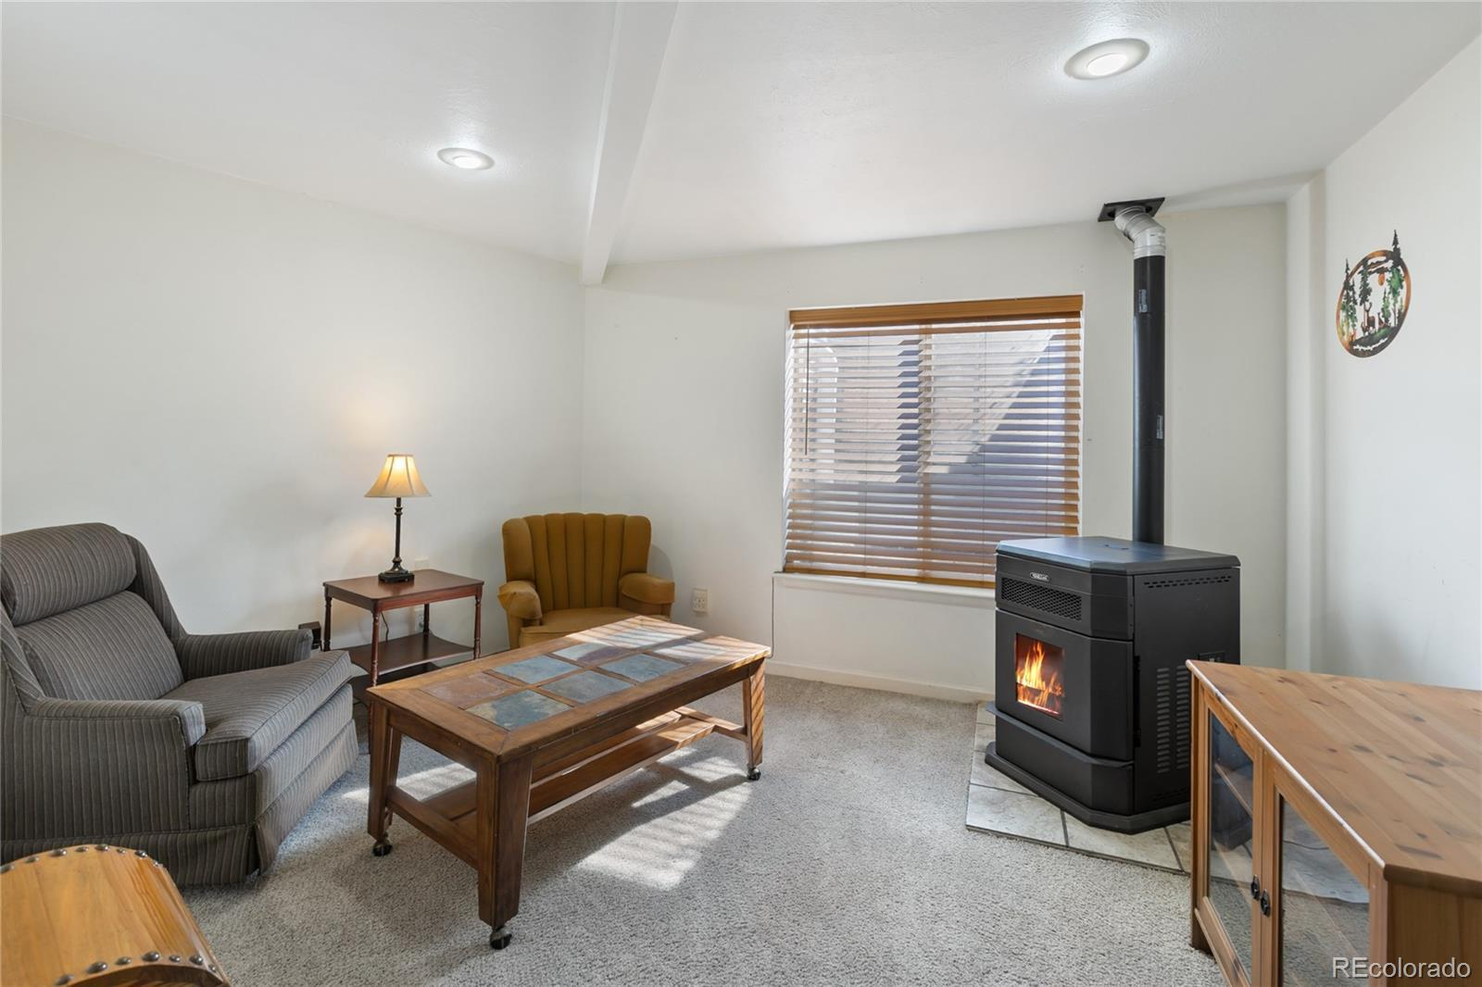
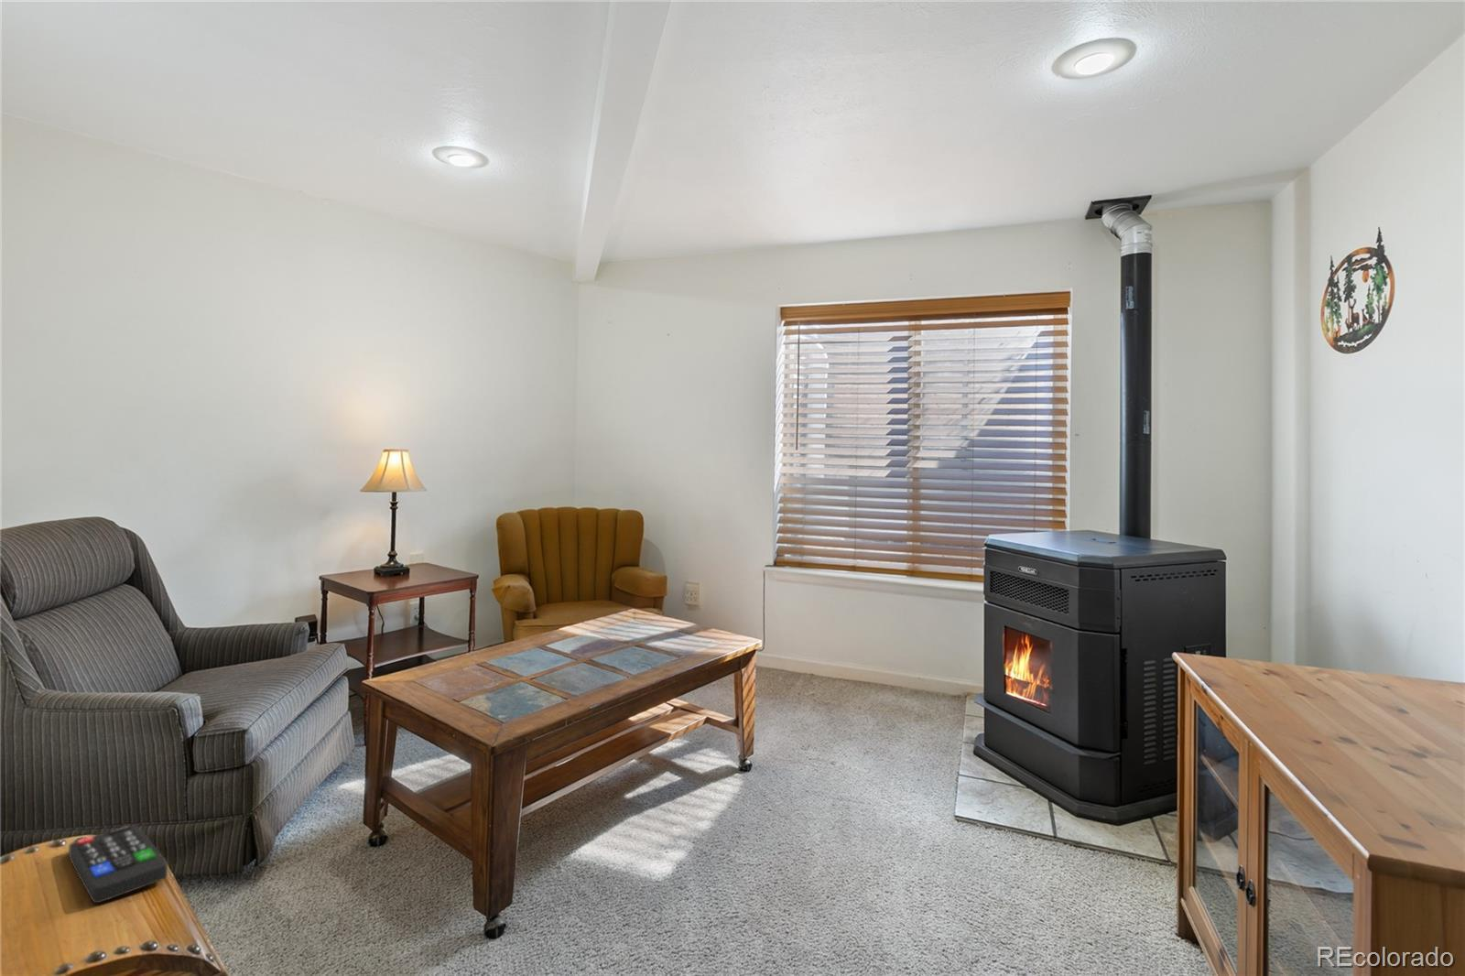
+ remote control [68,823,169,904]
